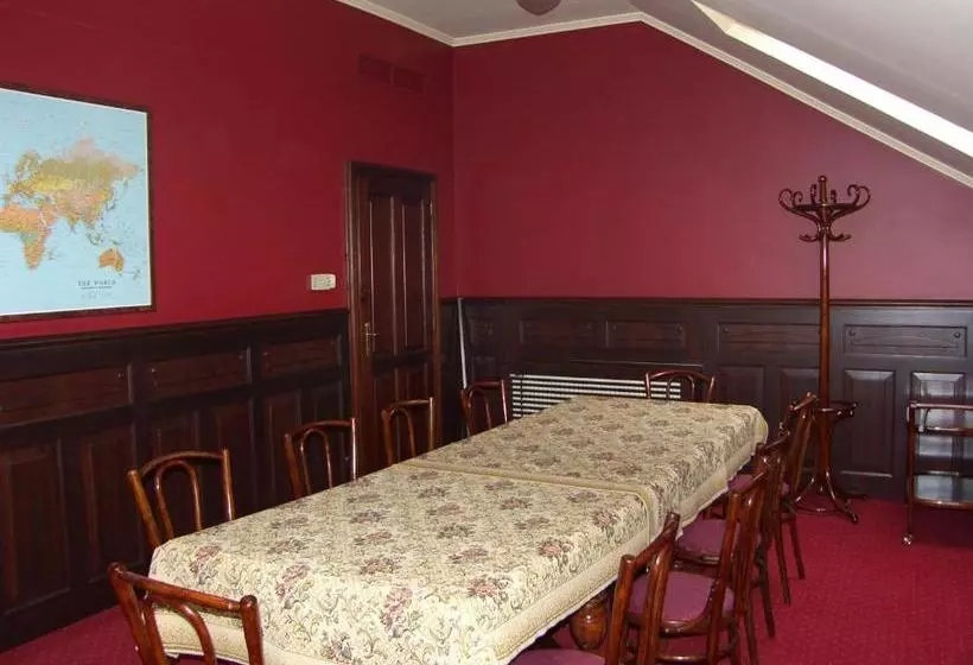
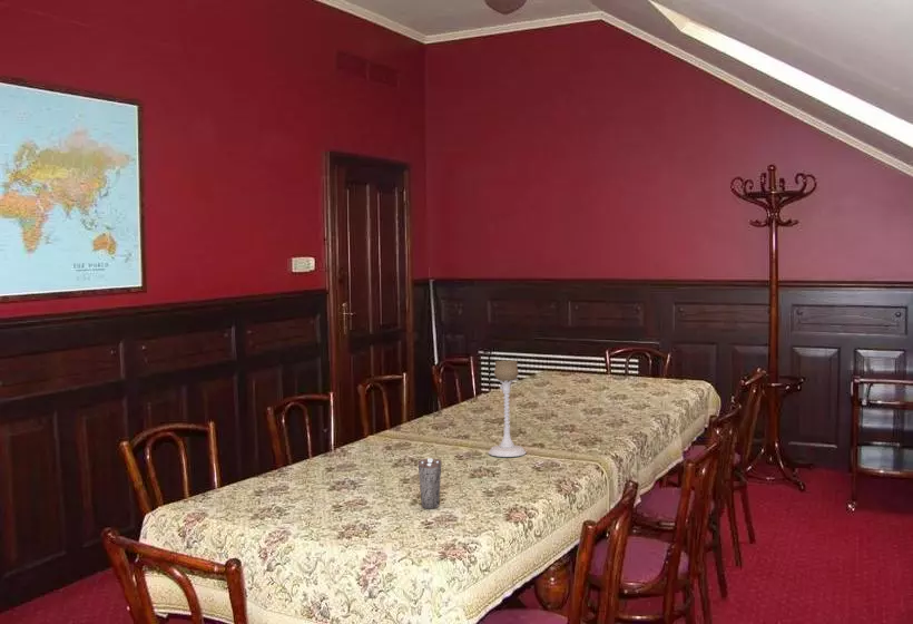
+ candle holder [488,359,527,458]
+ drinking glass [416,458,442,509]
